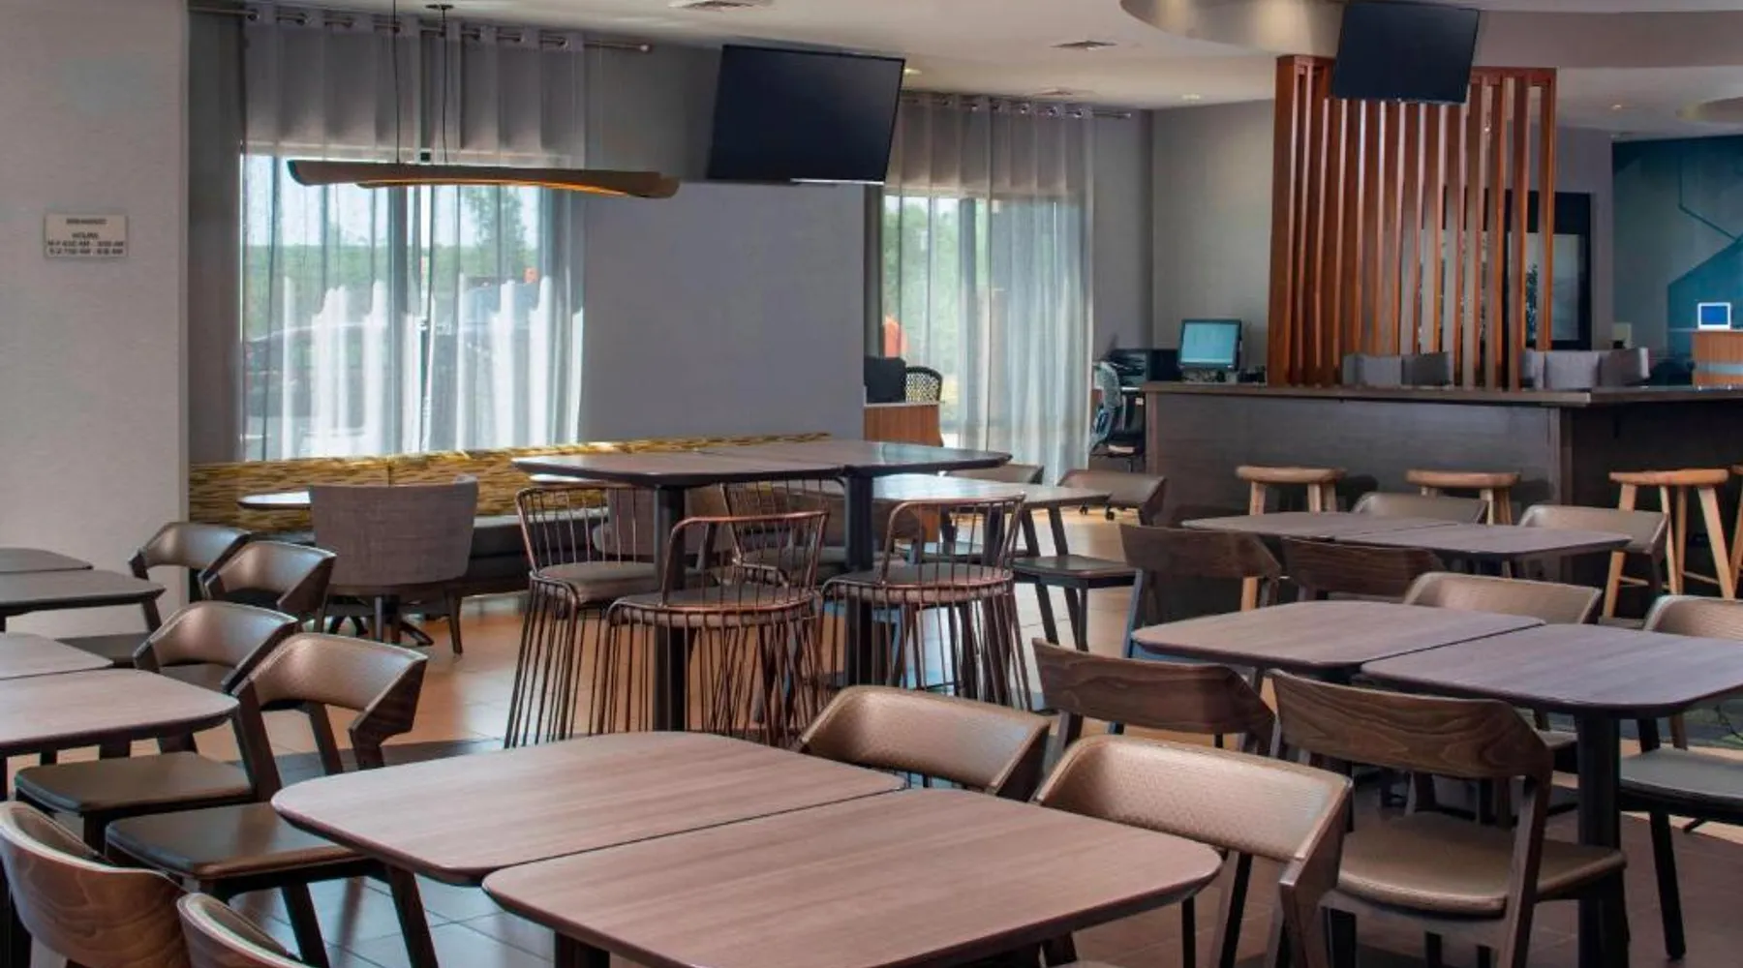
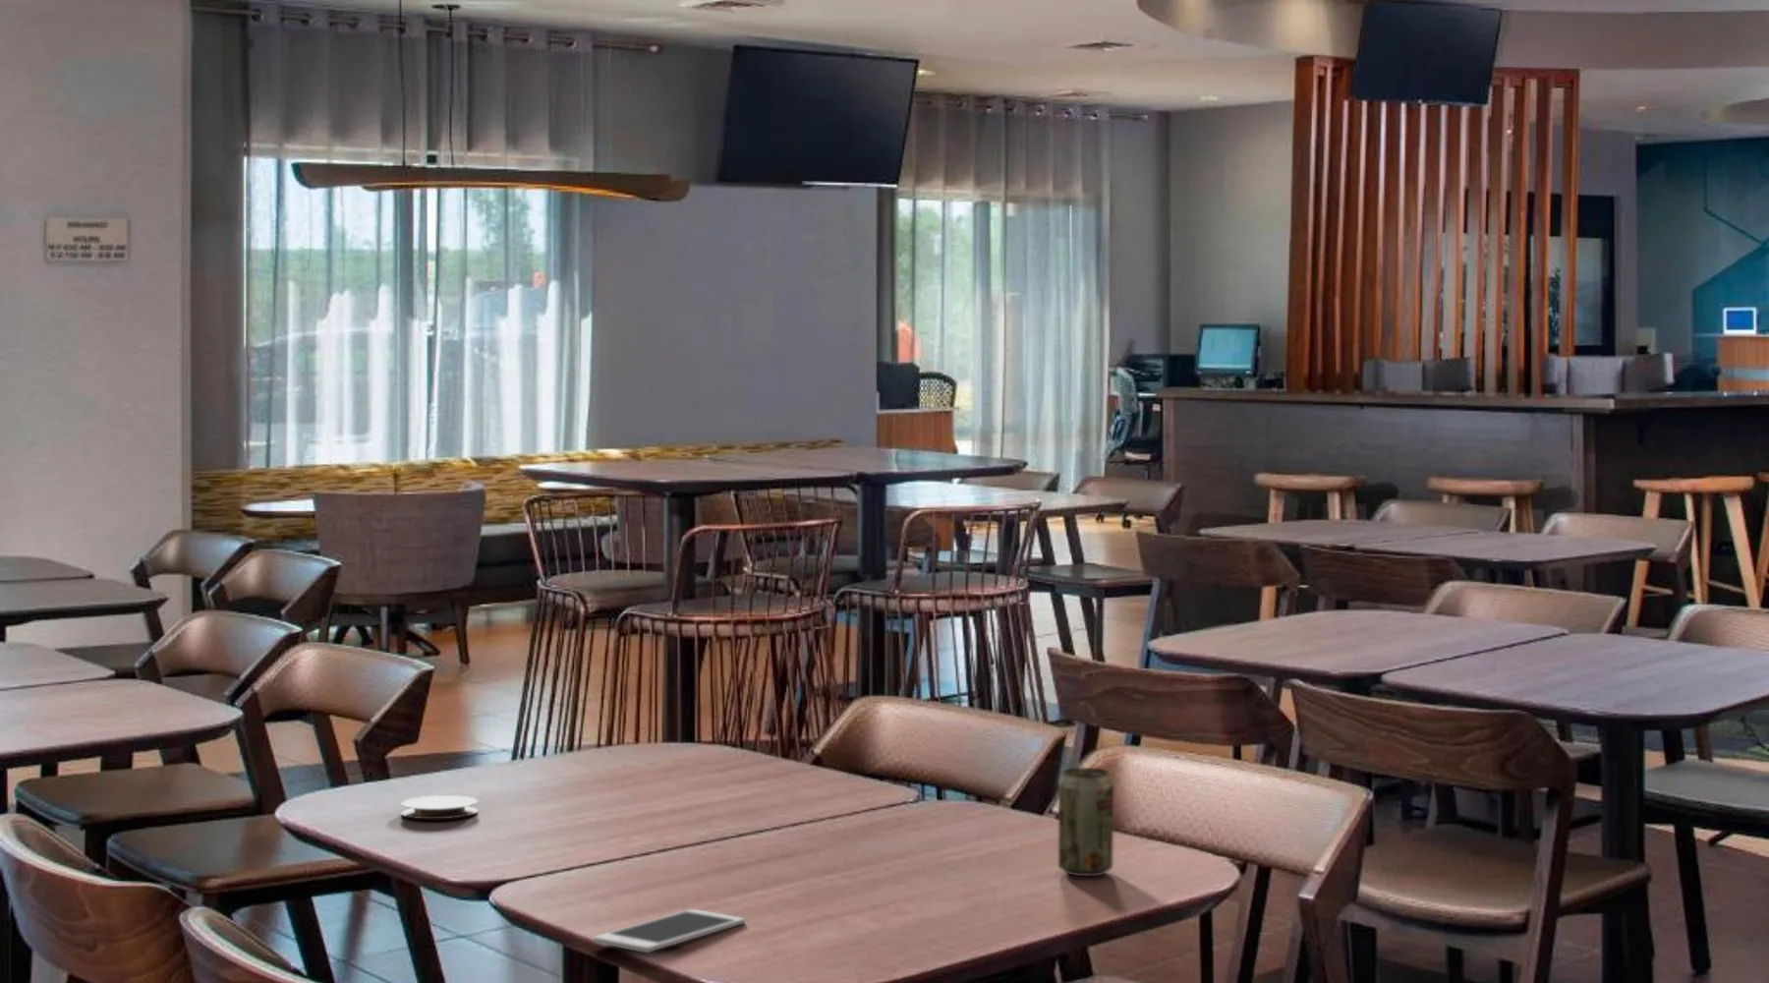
+ coaster [401,794,479,820]
+ cell phone [593,908,745,954]
+ beverage can [1058,766,1114,876]
